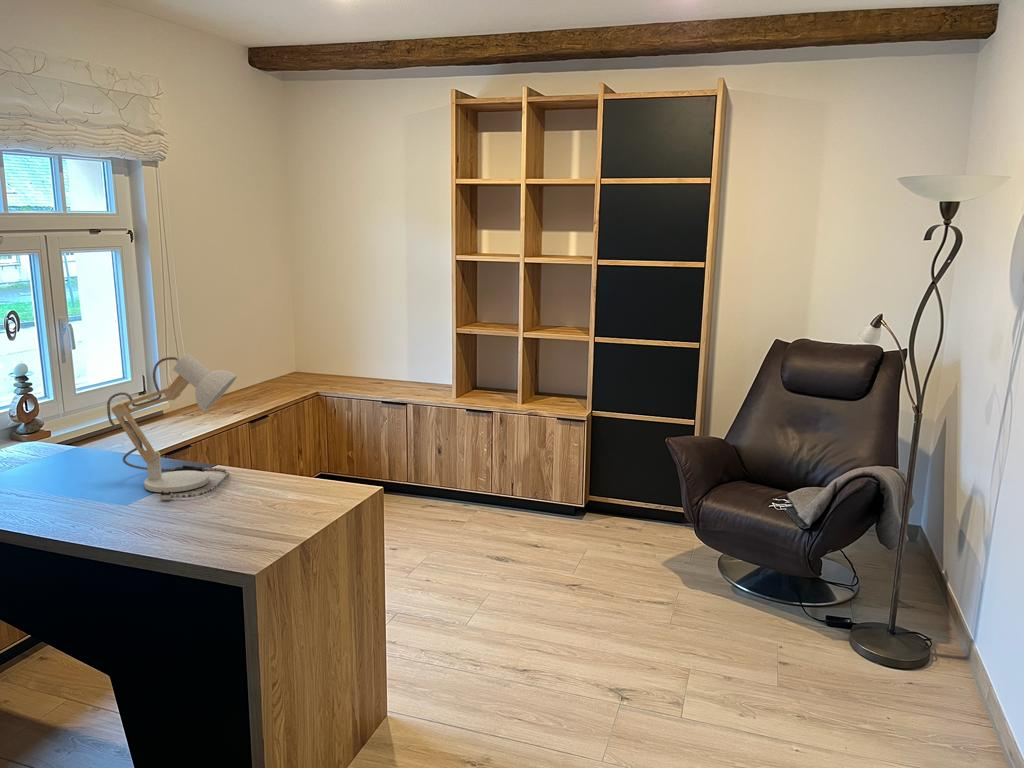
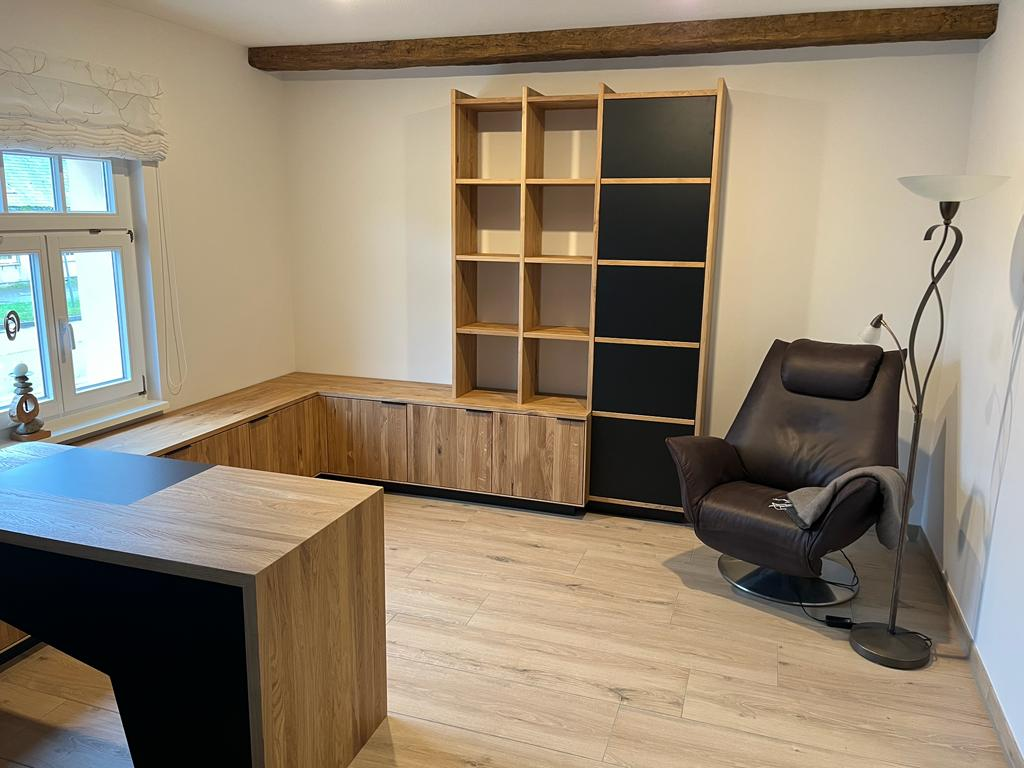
- desk lamp [106,353,238,501]
